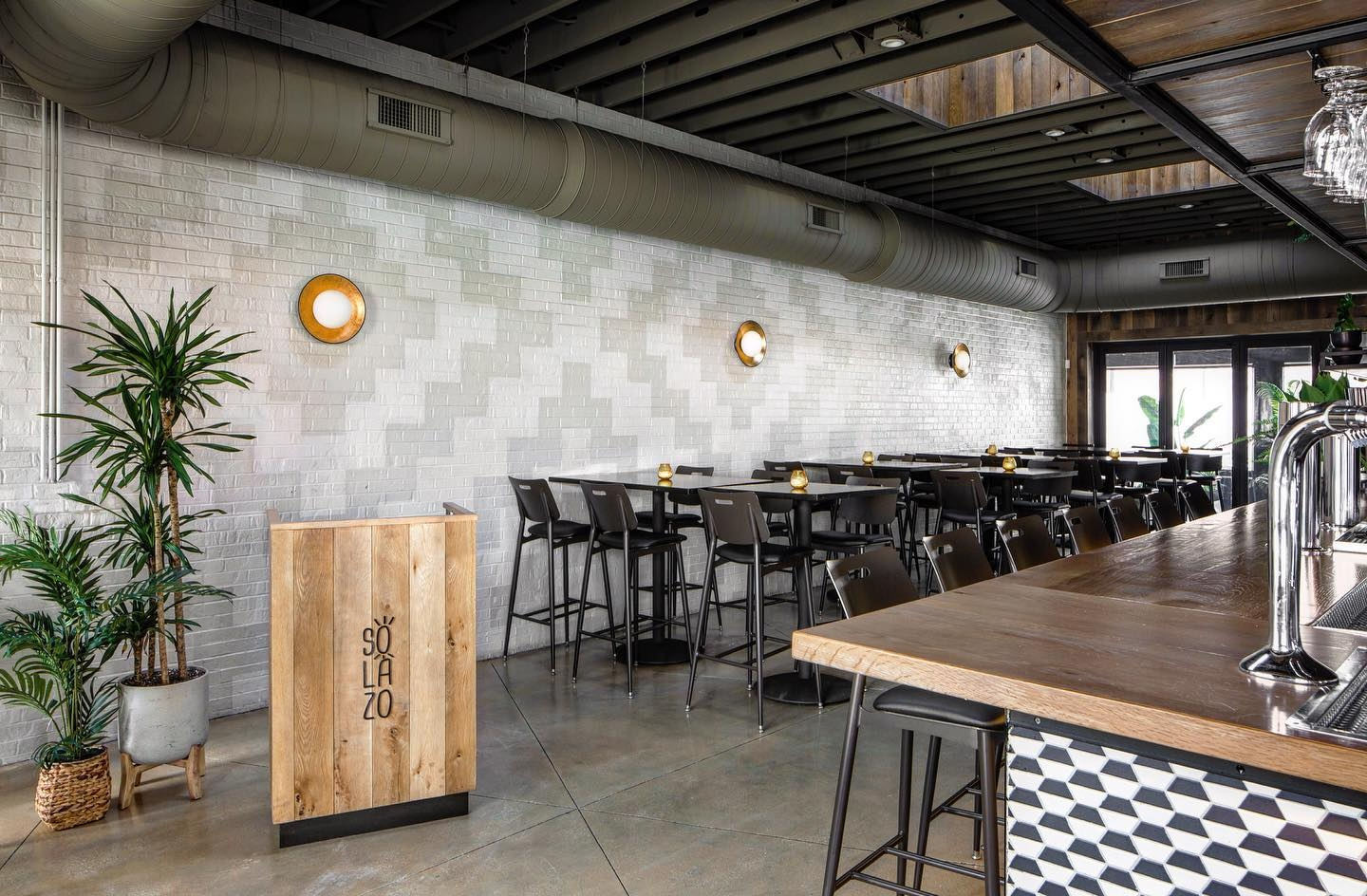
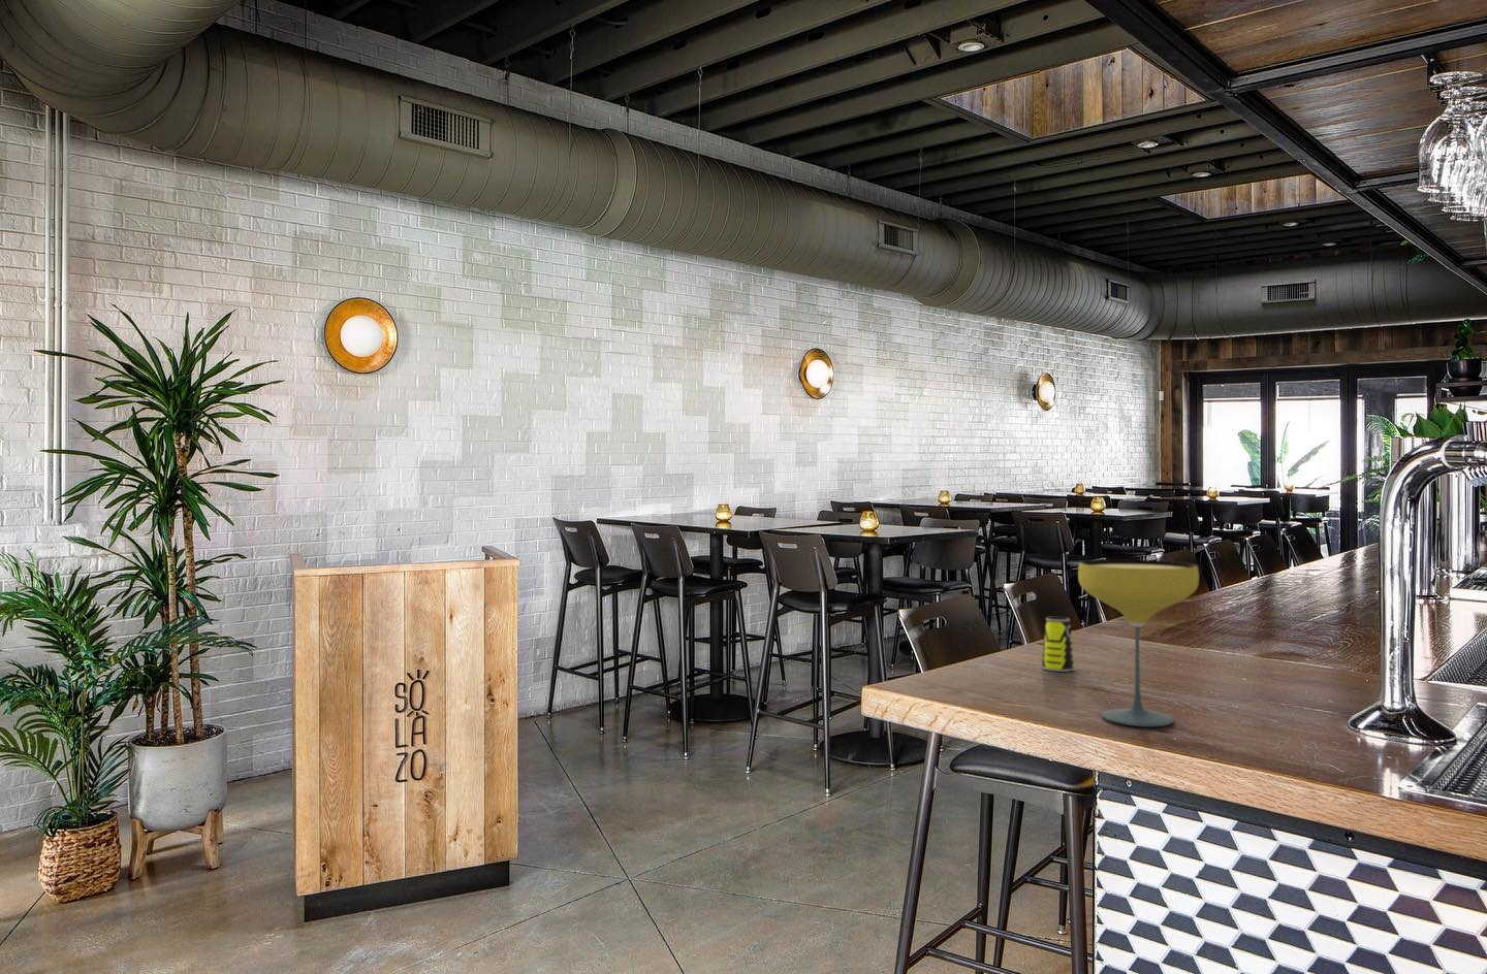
+ cup [1041,616,1075,672]
+ cocktail glass [1077,558,1200,727]
